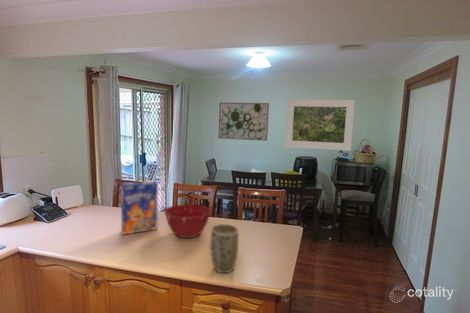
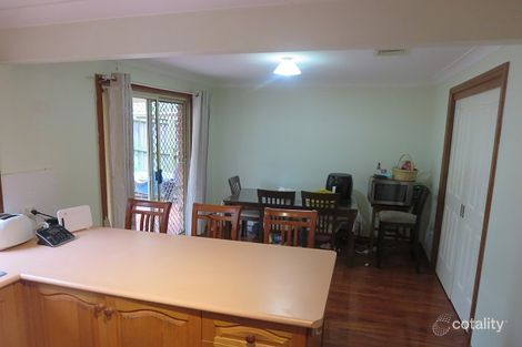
- mixing bowl [163,203,212,239]
- wall art [217,101,270,142]
- cereal box [120,181,159,236]
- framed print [284,98,356,152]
- plant pot [209,223,239,274]
